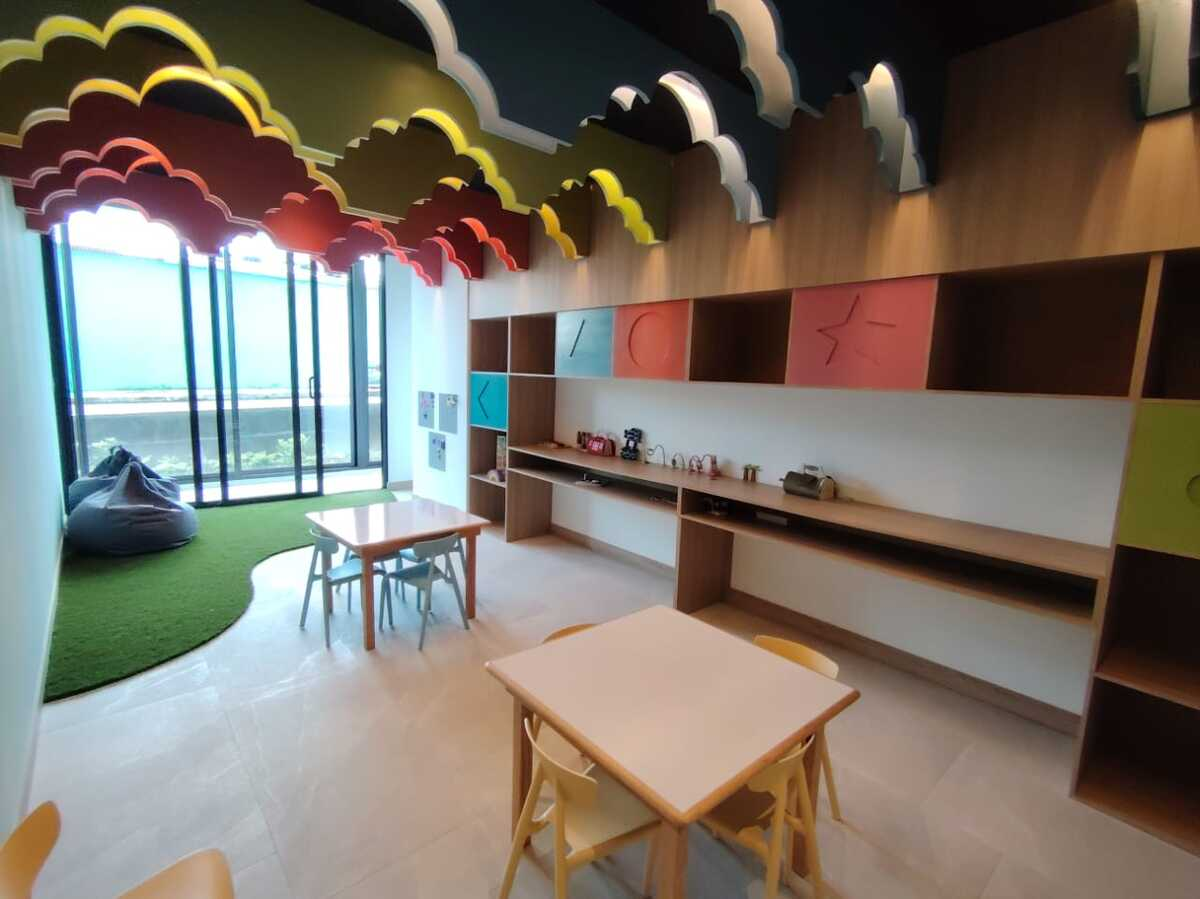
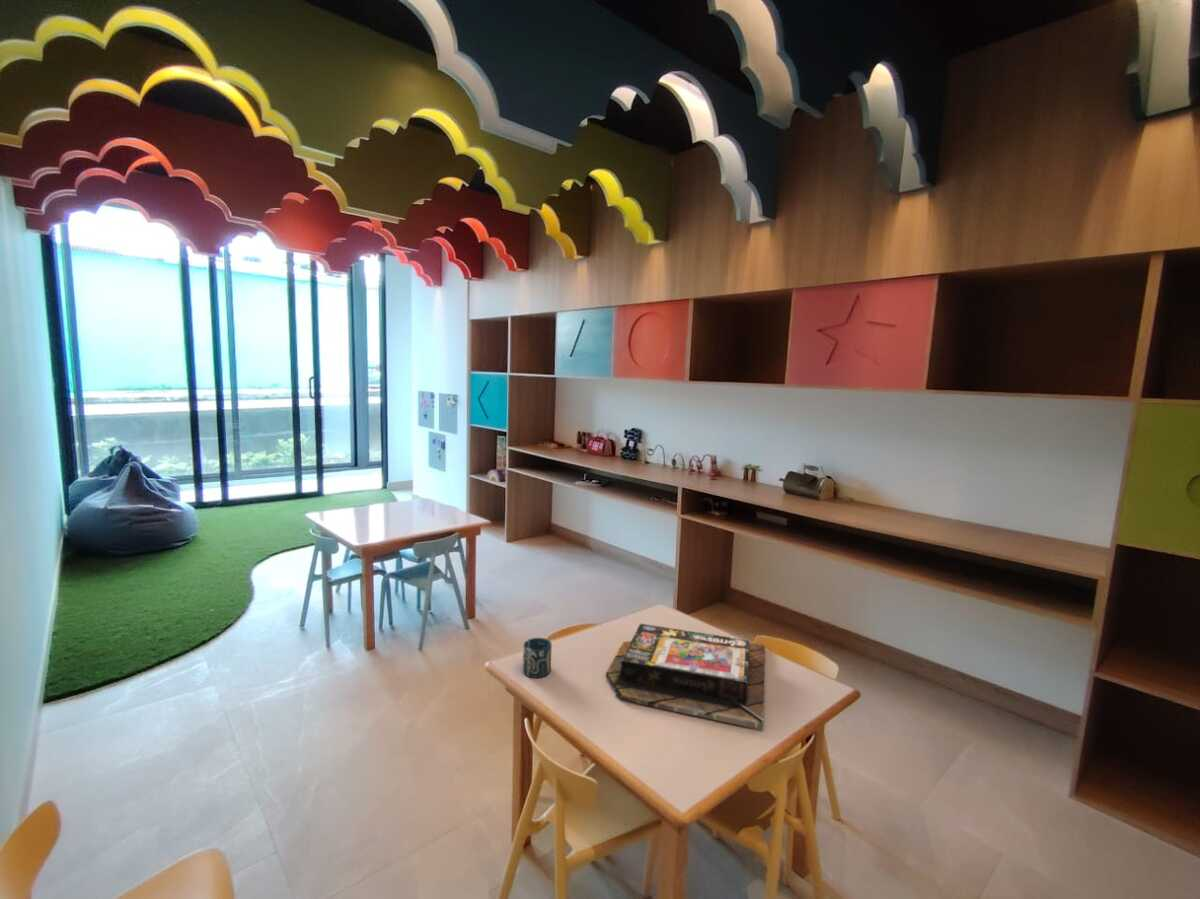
+ board game [605,623,766,731]
+ cup [522,637,553,679]
